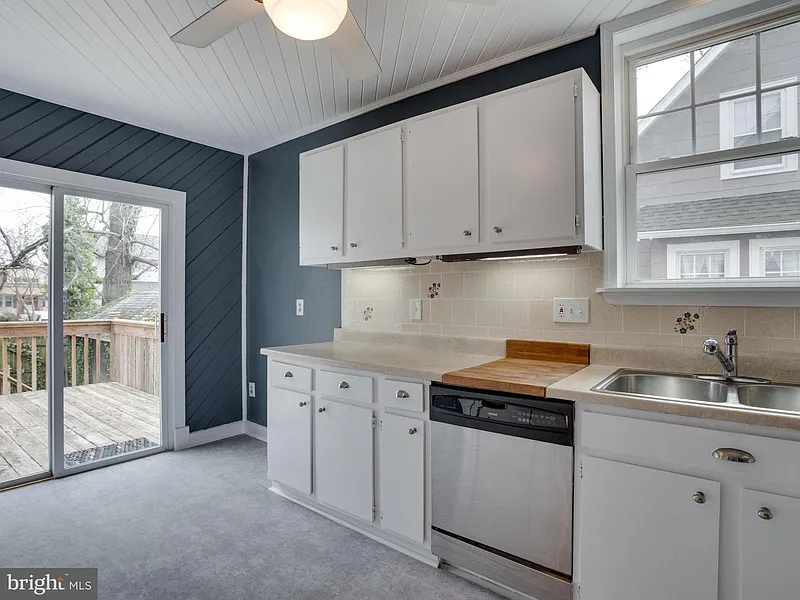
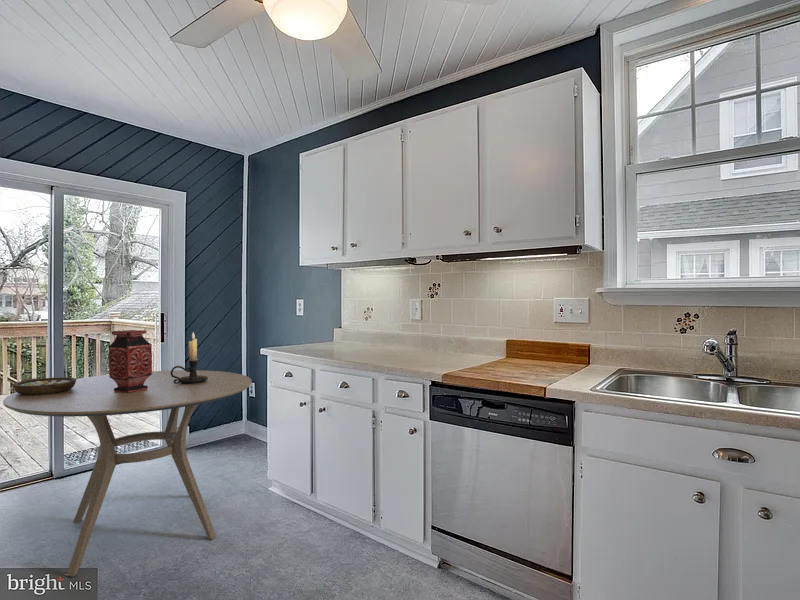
+ candle holder [170,331,208,384]
+ vase [108,329,153,393]
+ bowl [13,376,77,395]
+ dining table [2,369,253,578]
